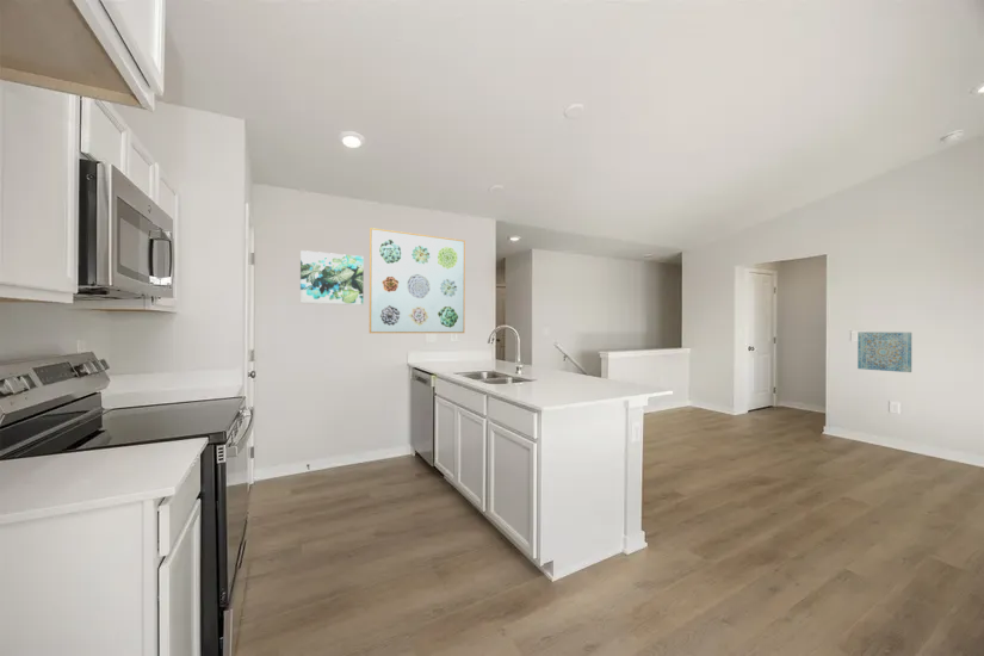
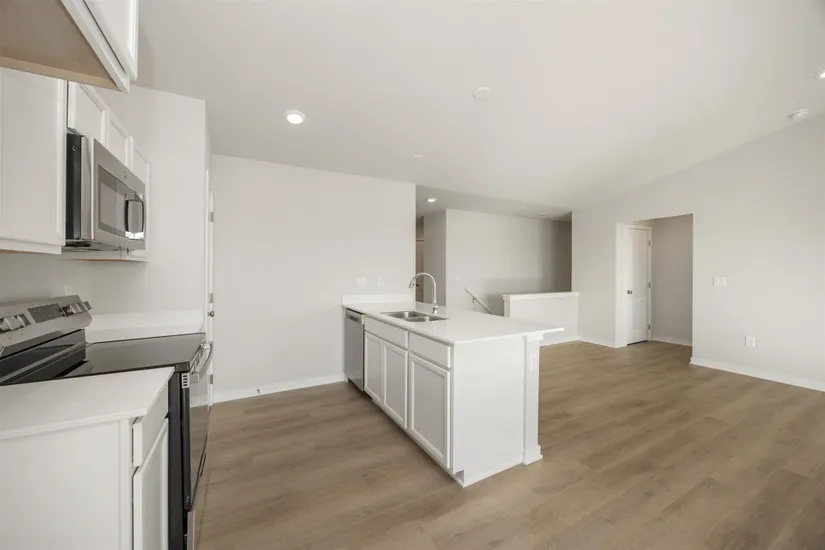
- wall art [856,330,912,373]
- wall art [299,249,365,307]
- wall art [369,227,466,334]
